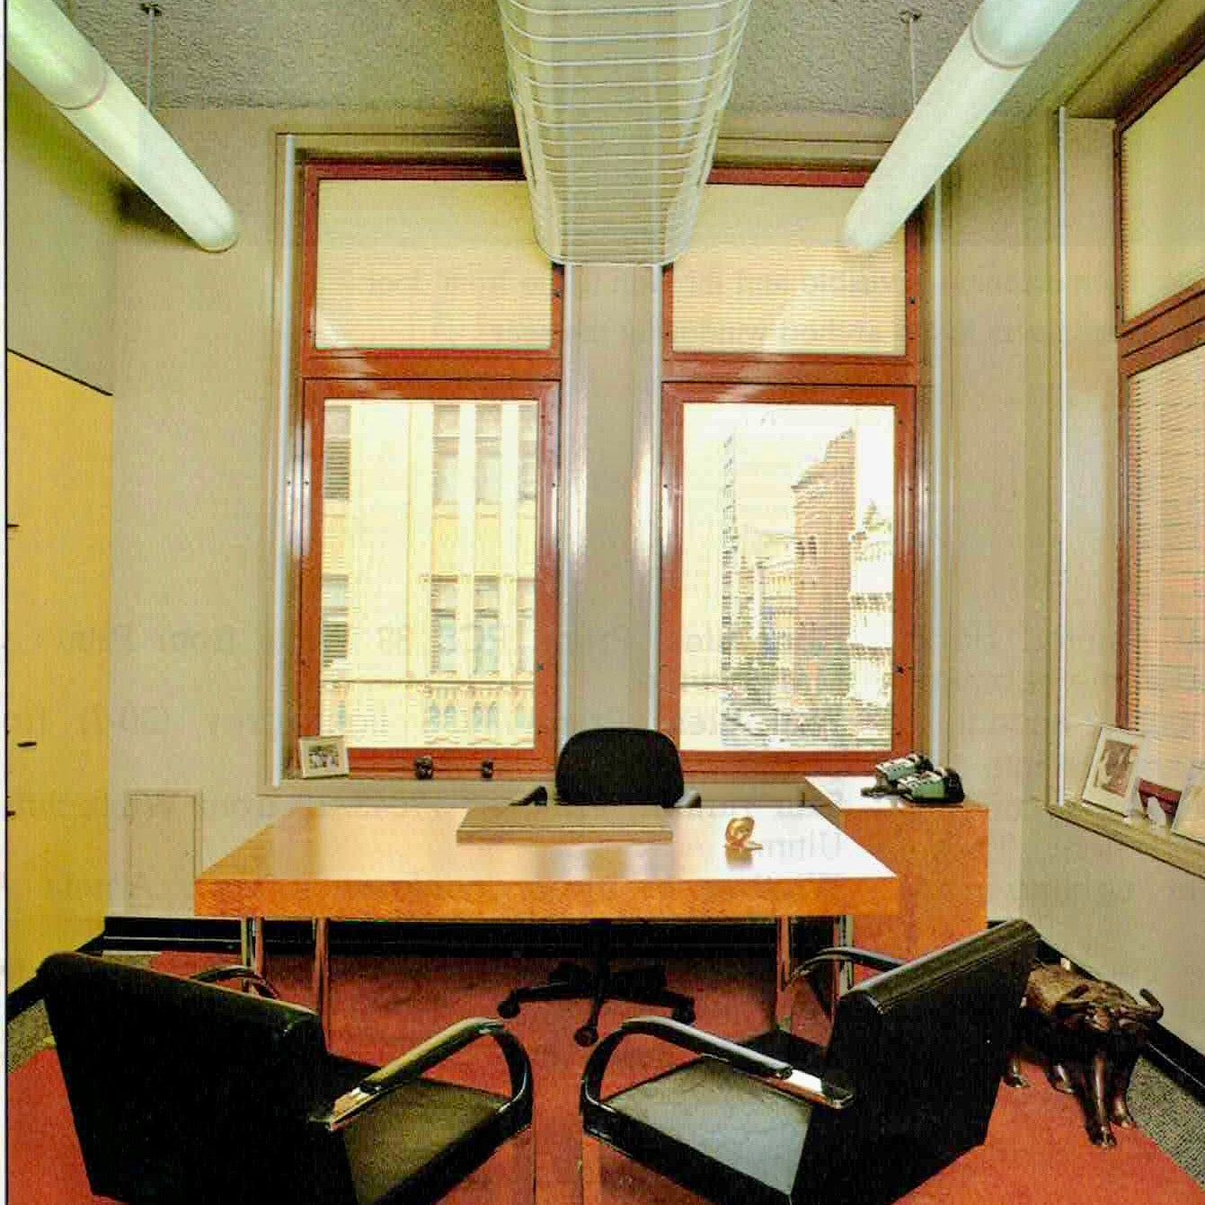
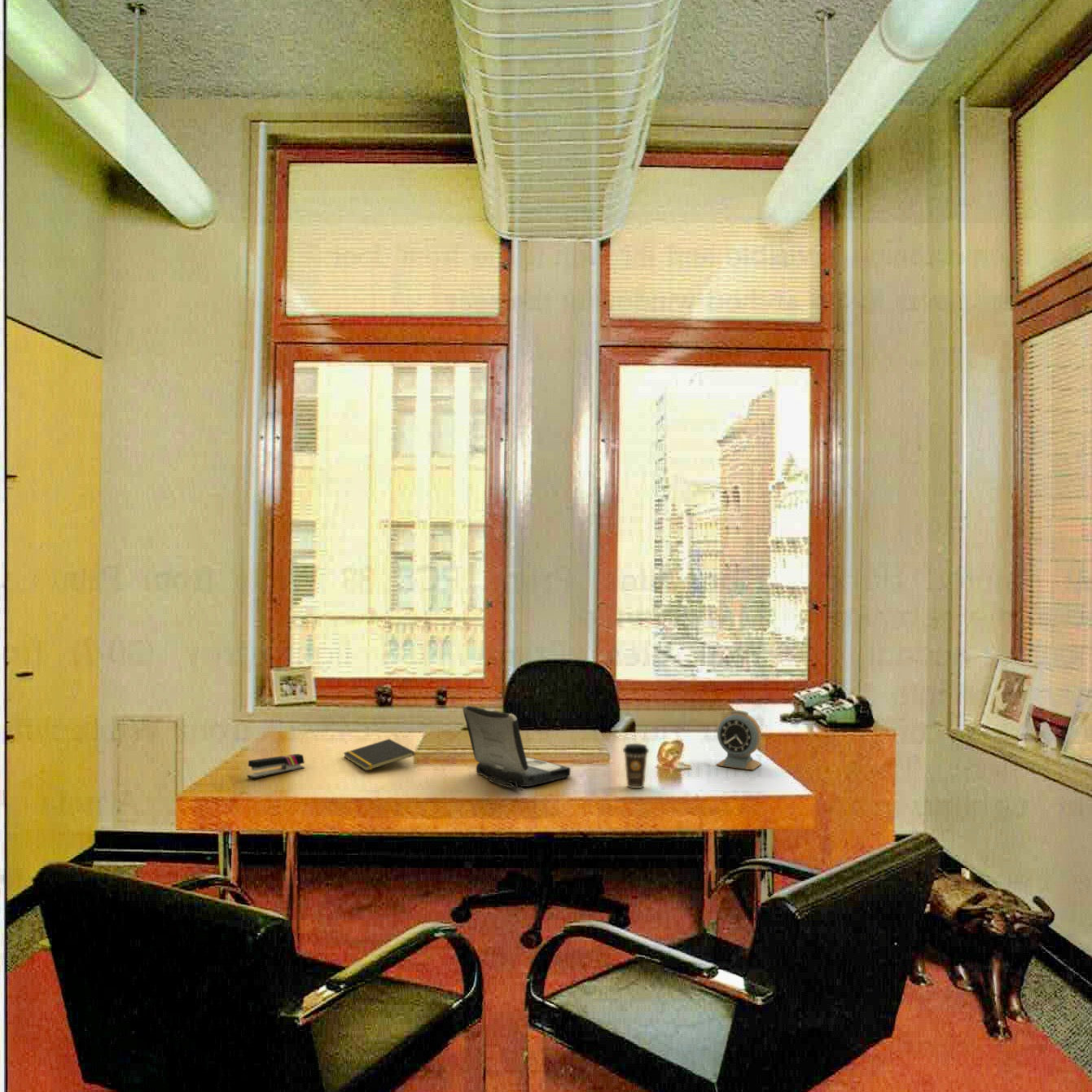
+ alarm clock [715,709,762,771]
+ coffee cup [622,743,650,789]
+ laptop [462,704,571,791]
+ stapler [247,753,305,779]
+ notepad [343,739,415,772]
